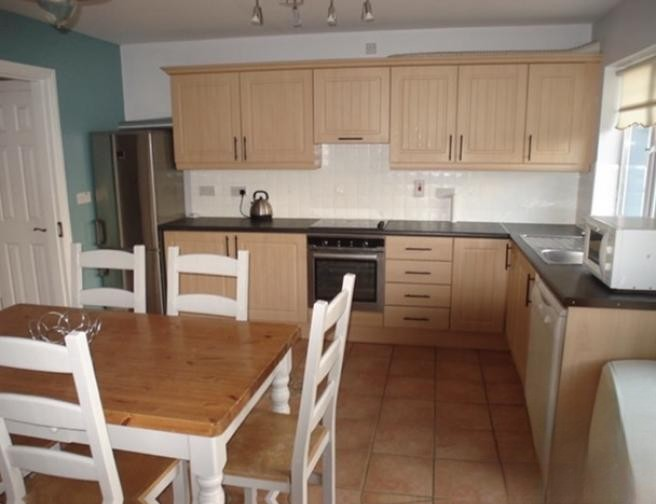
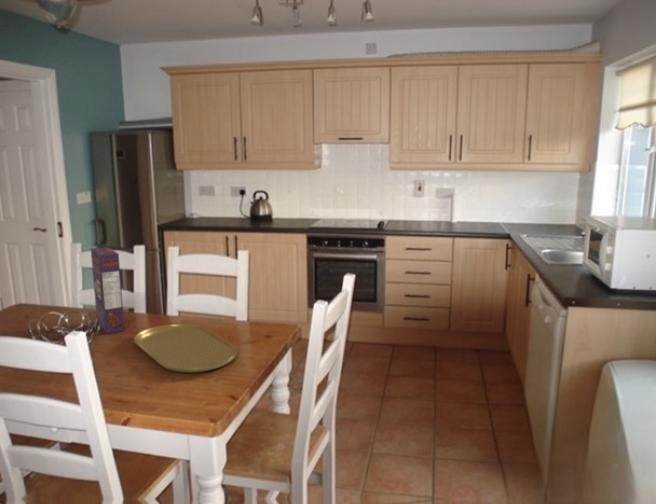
+ placemat [133,323,239,374]
+ cereal box [90,246,125,334]
